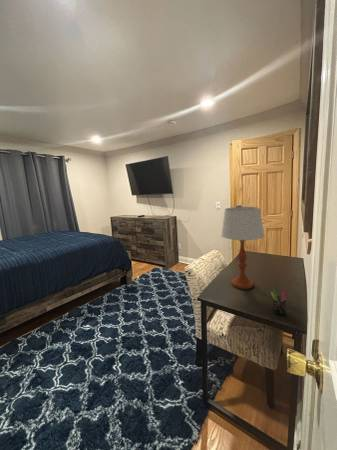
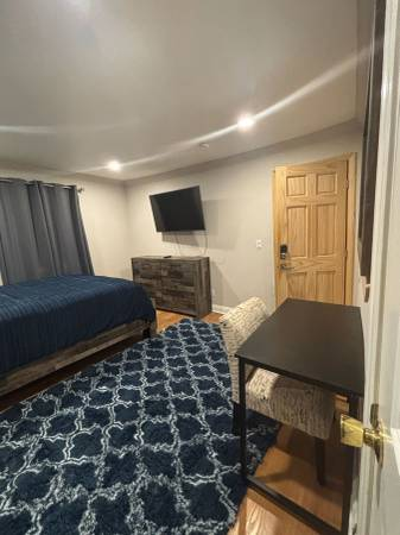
- pen holder [270,287,291,316]
- table lamp [220,206,265,290]
